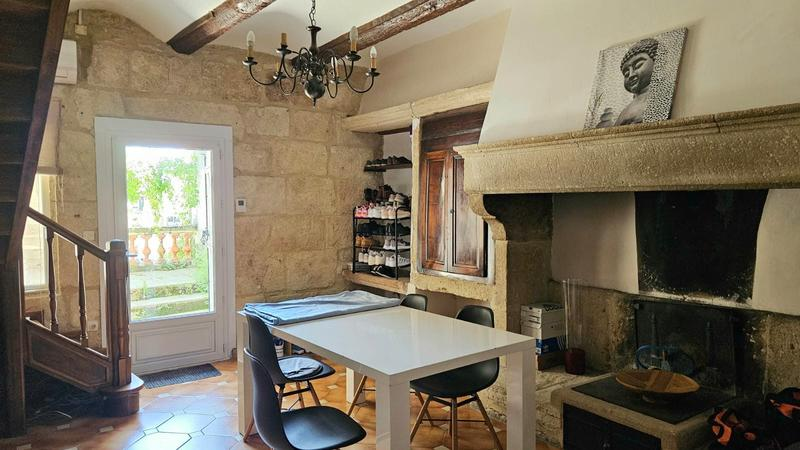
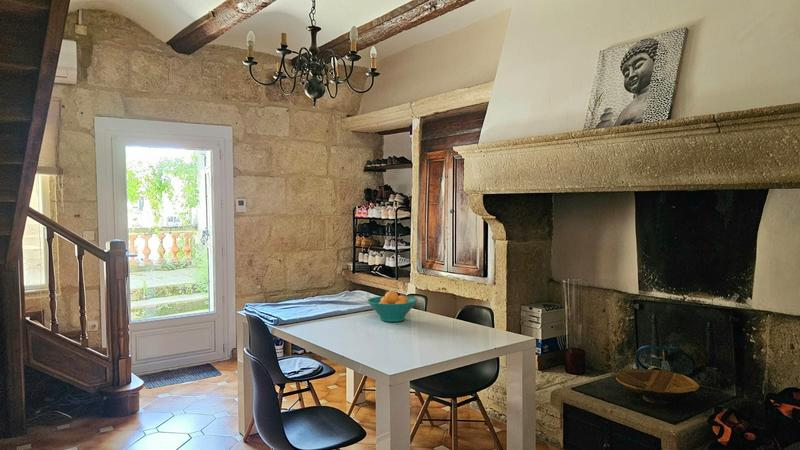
+ fruit bowl [366,290,418,323]
